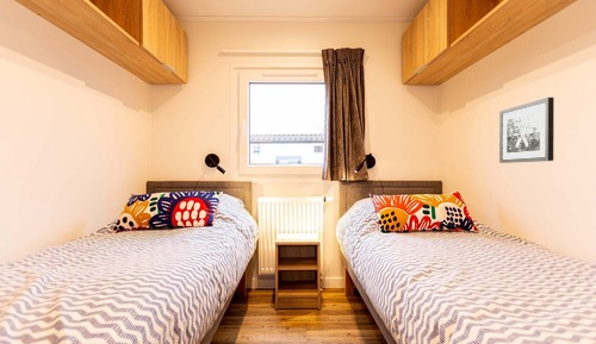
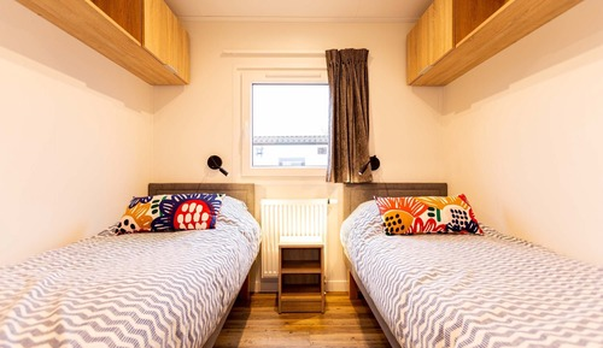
- wall art [498,96,555,164]
